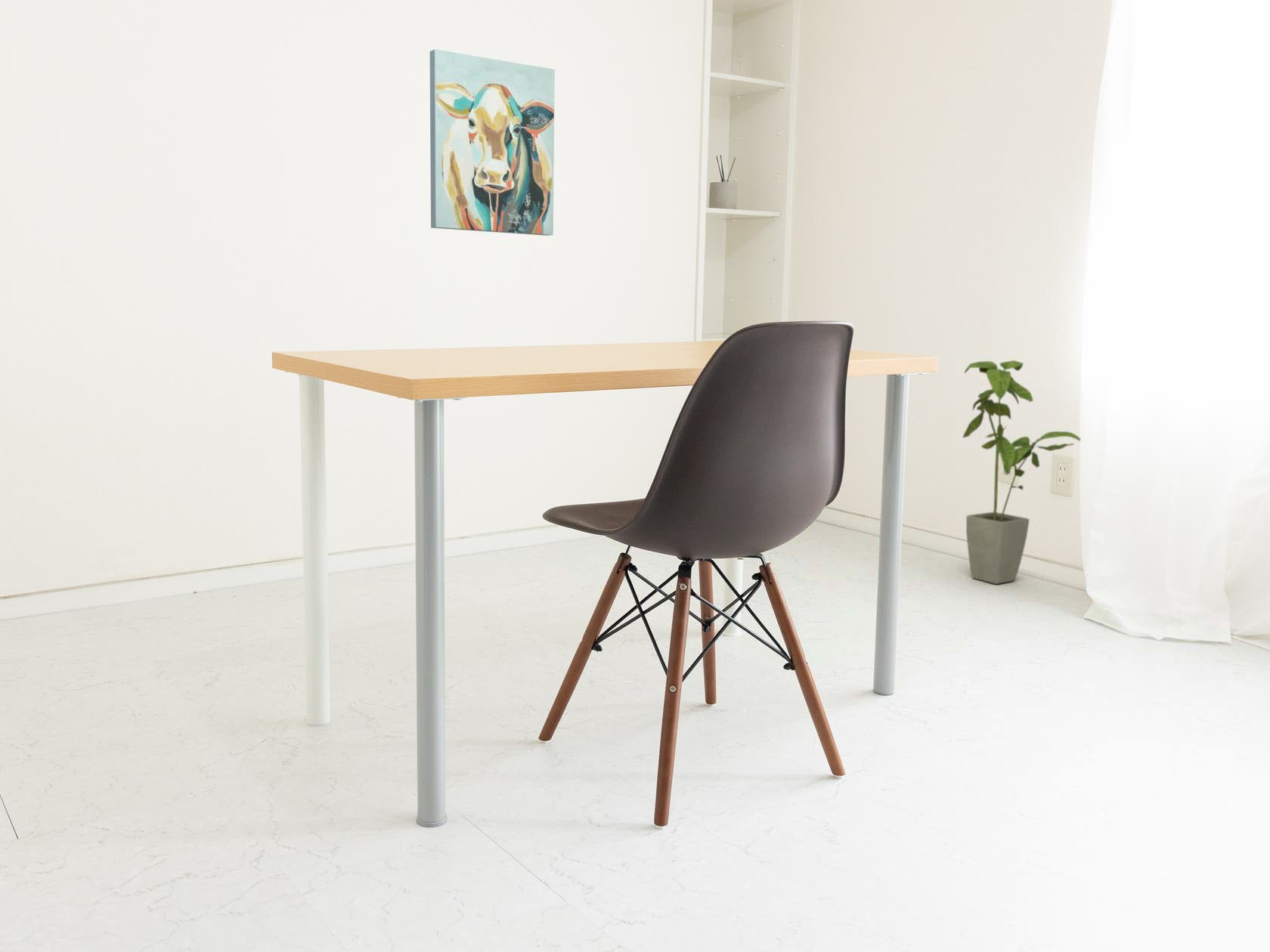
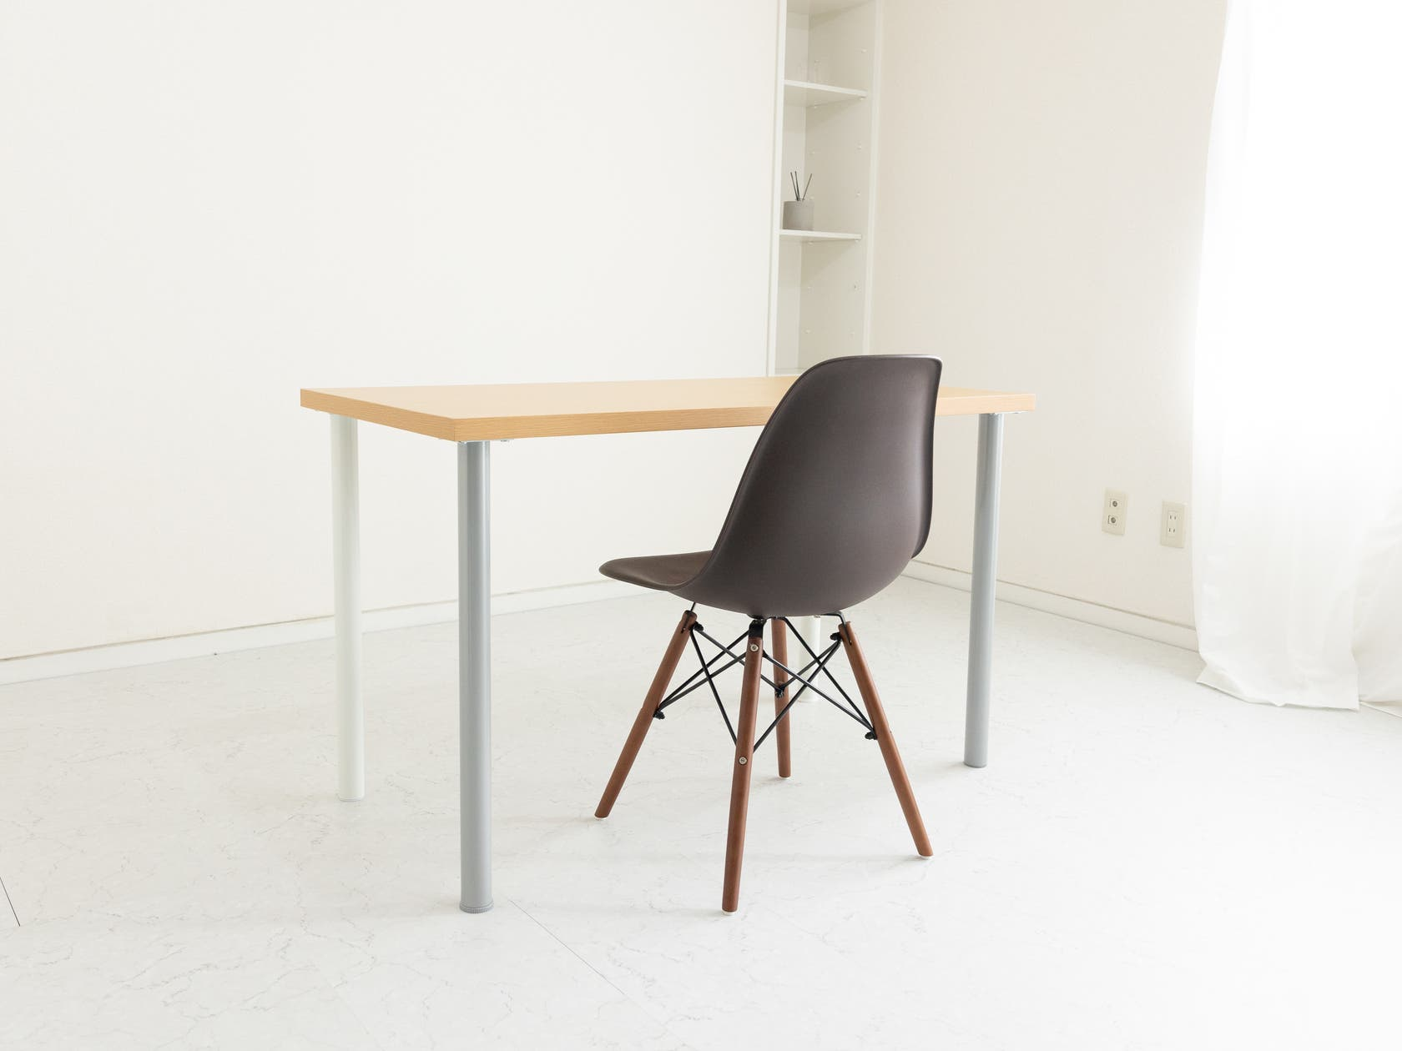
- wall art [429,48,556,236]
- house plant [962,360,1081,585]
